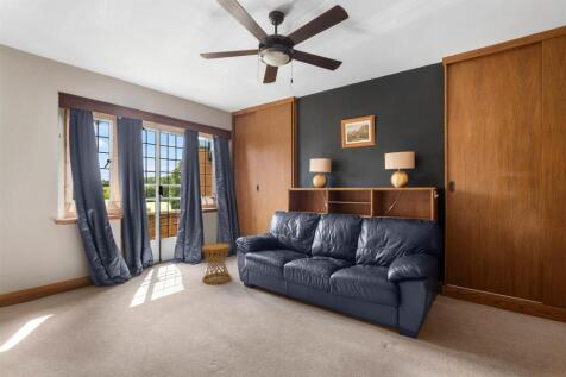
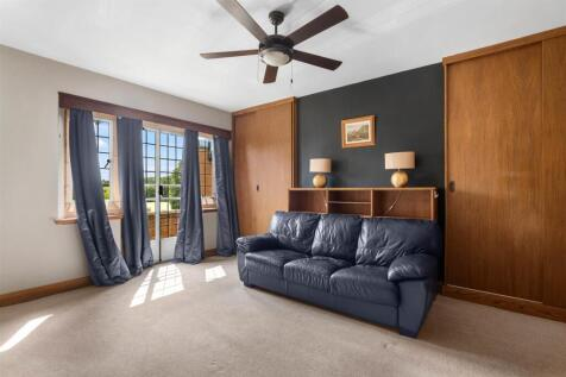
- side table [201,243,232,285]
